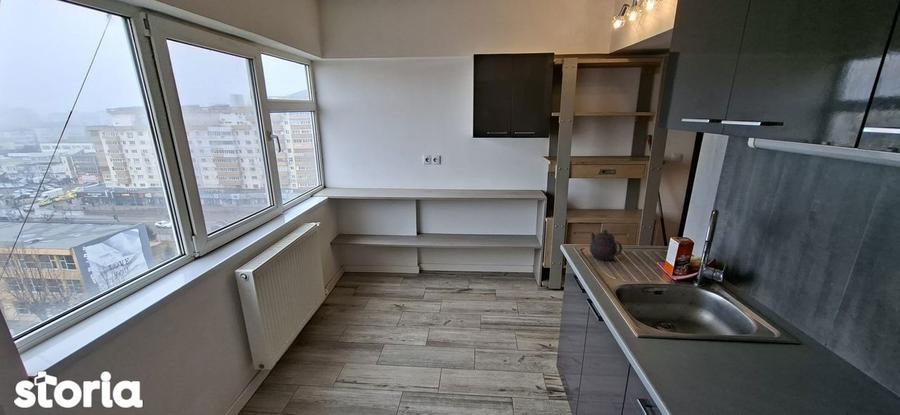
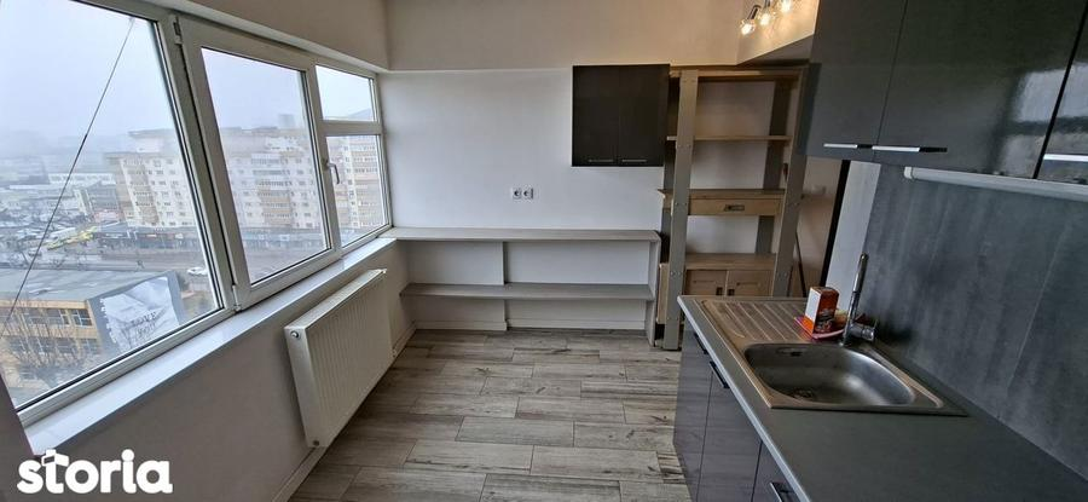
- teapot [589,229,623,262]
